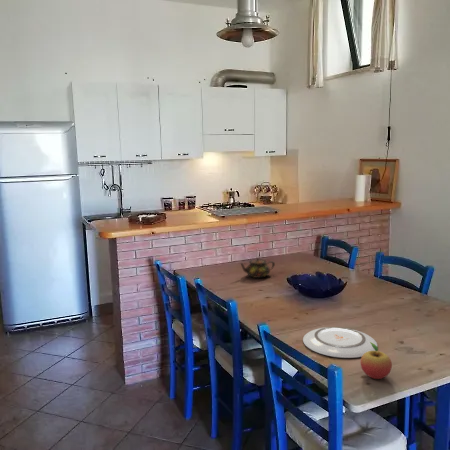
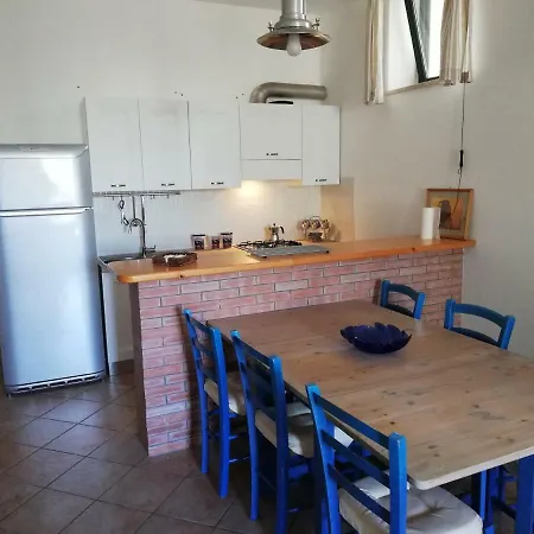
- fruit [360,342,393,380]
- plate [302,326,378,359]
- teapot [239,256,276,279]
